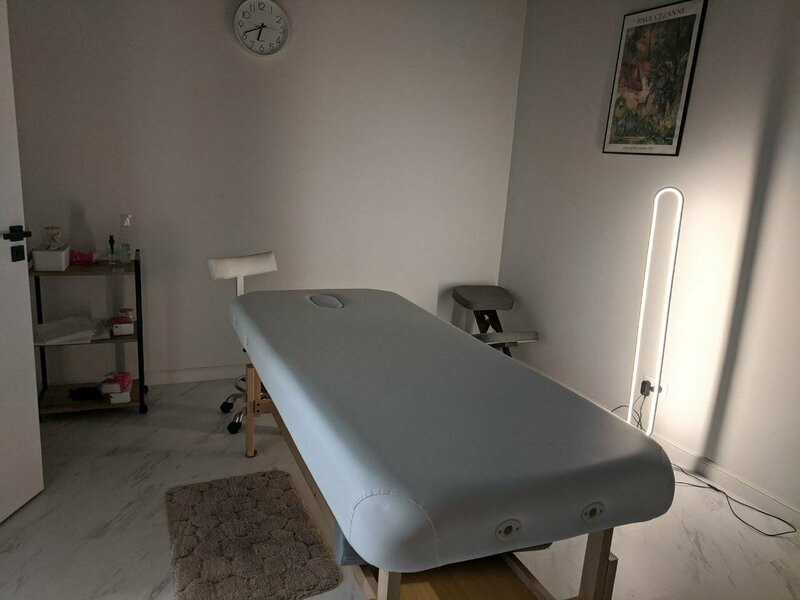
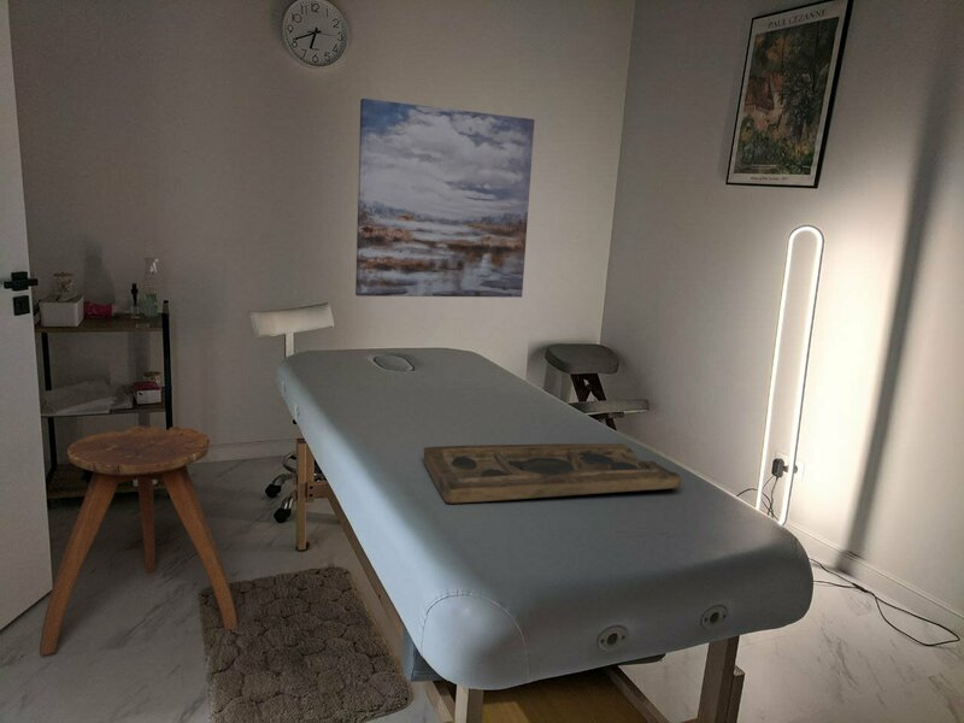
+ decorative tray [423,442,682,505]
+ stool [39,424,240,657]
+ wall art [354,98,535,299]
